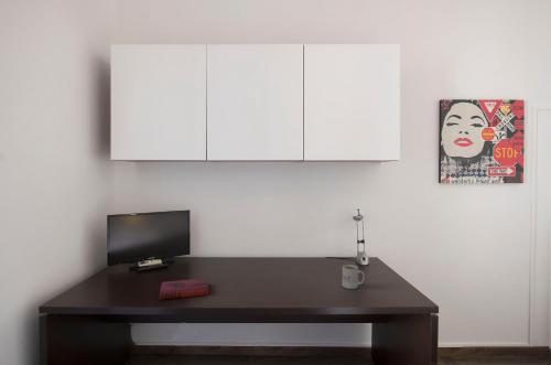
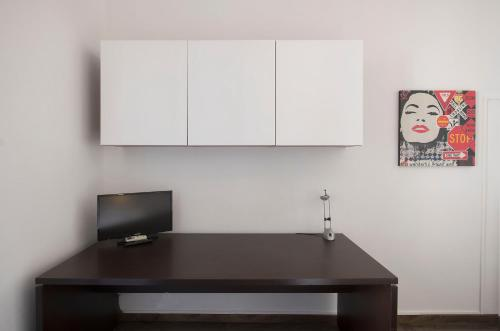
- hardback book [159,277,209,301]
- mug [342,264,366,290]
